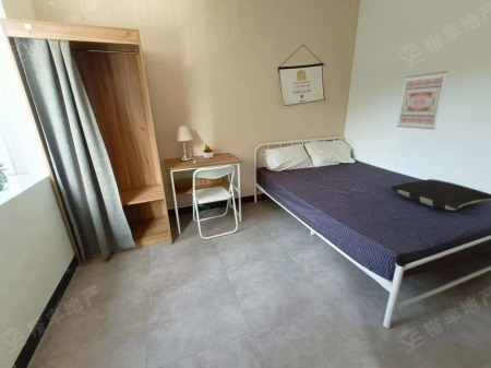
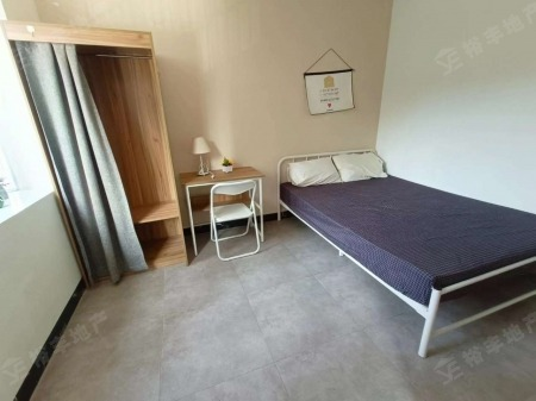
- pillow [390,178,491,211]
- wall art [395,70,450,130]
